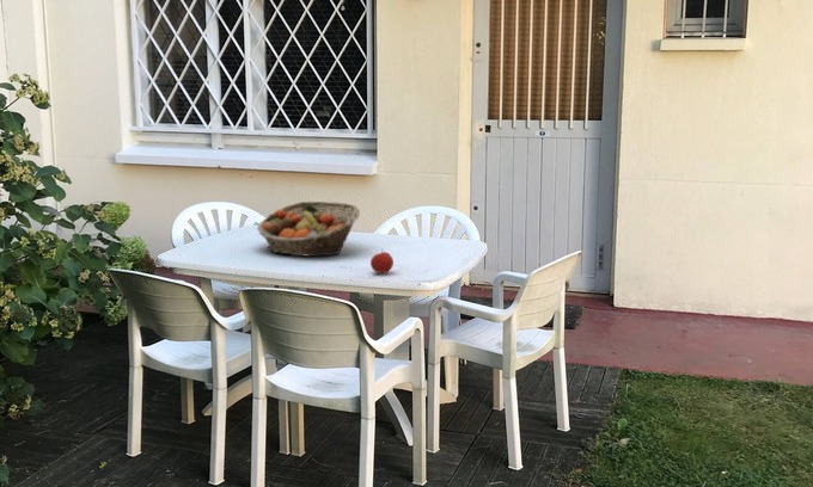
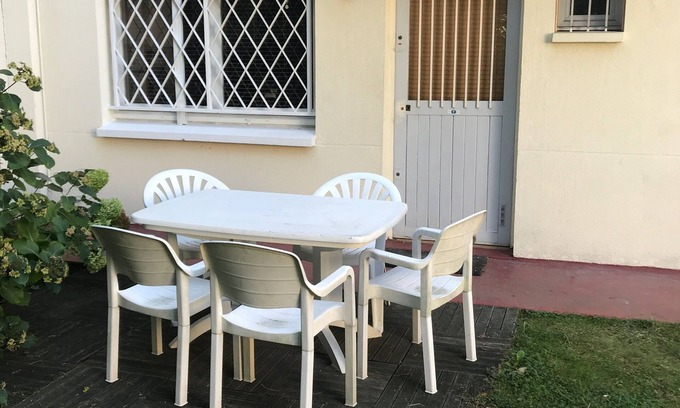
- fruit basket [256,201,361,258]
- fruit [369,248,395,275]
